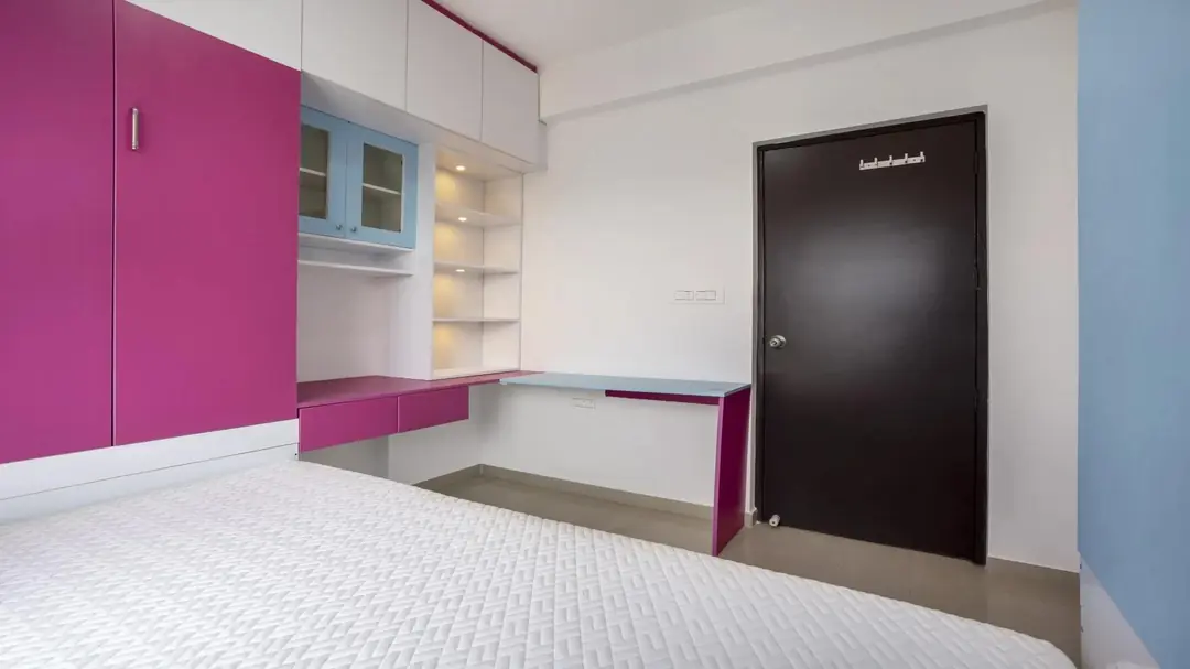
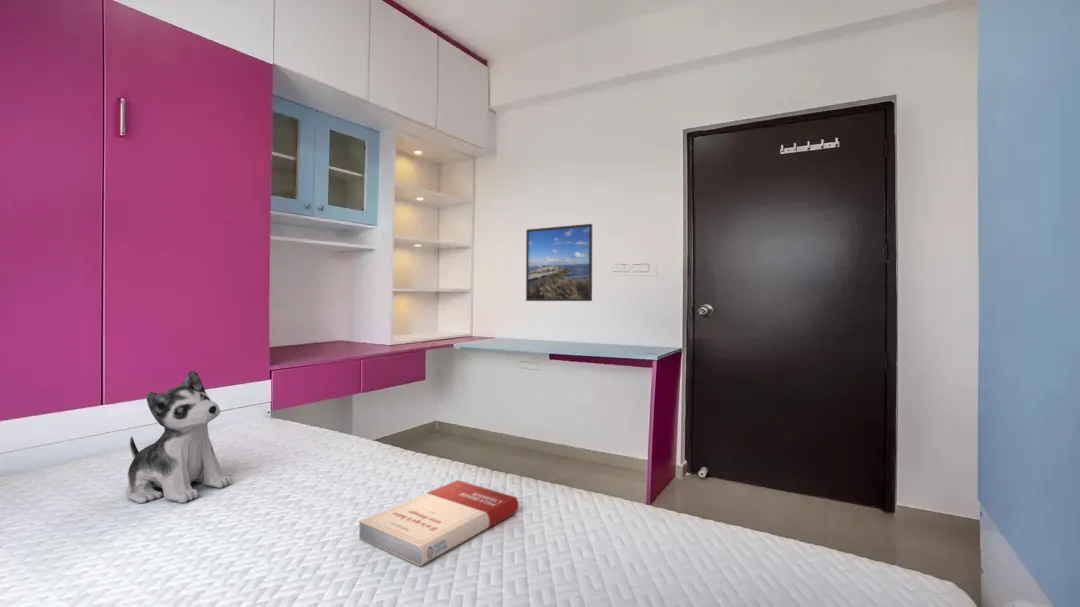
+ plush toy [125,369,233,504]
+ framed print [525,223,593,302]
+ book [358,479,520,567]
